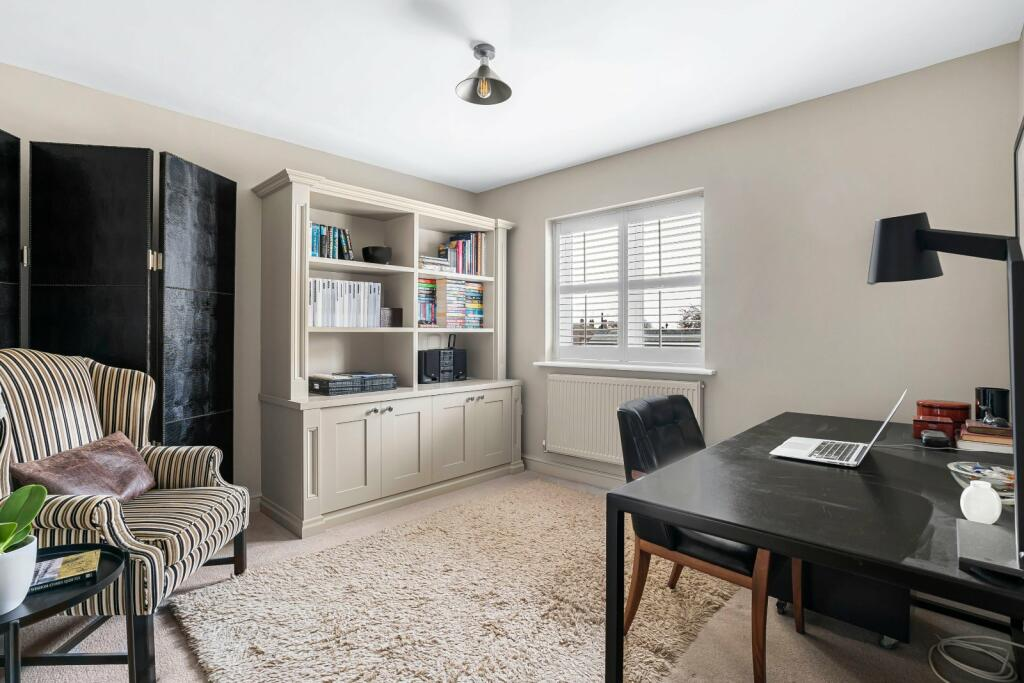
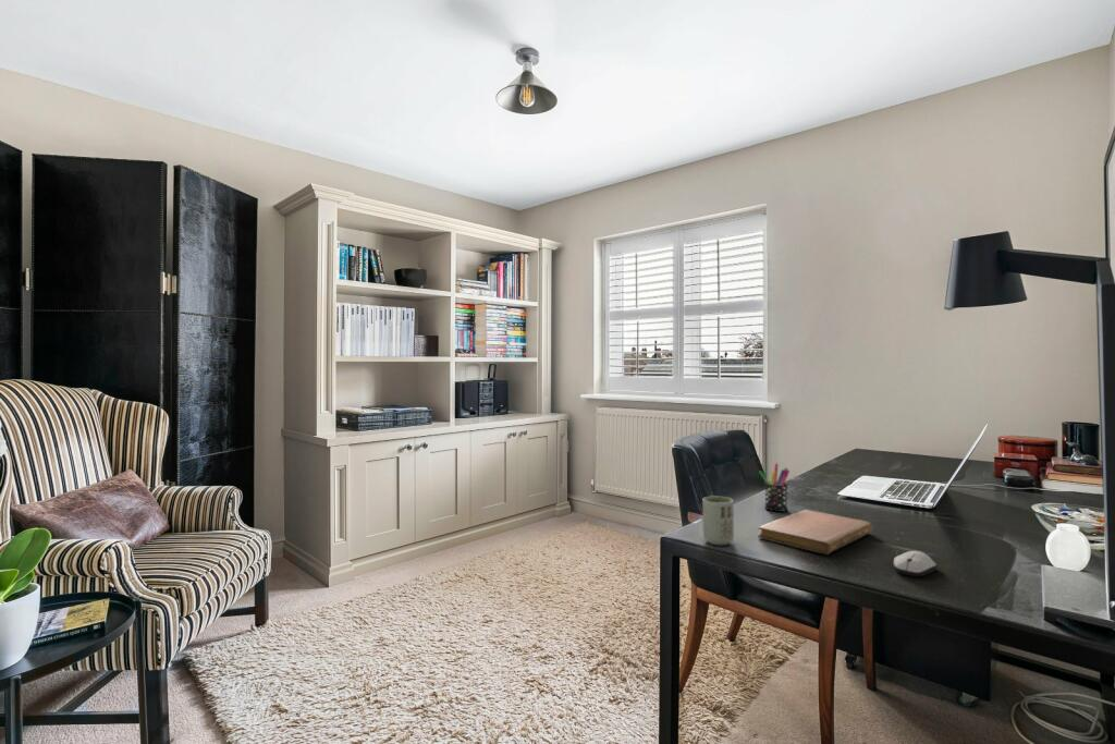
+ pen holder [758,463,791,513]
+ notebook [757,509,874,556]
+ computer mouse [892,550,938,577]
+ cup [701,495,735,546]
